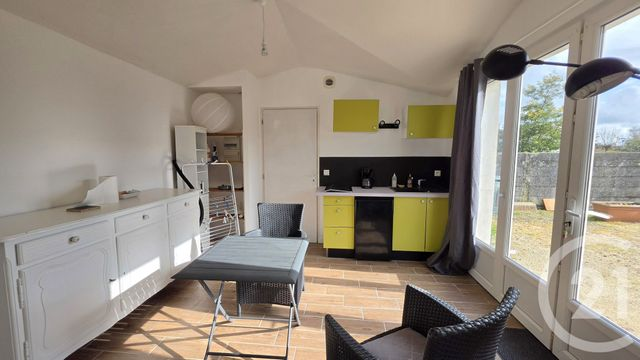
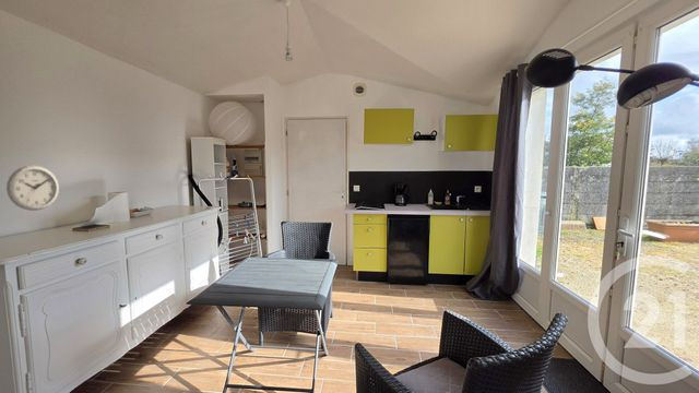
+ wall clock [5,165,60,212]
